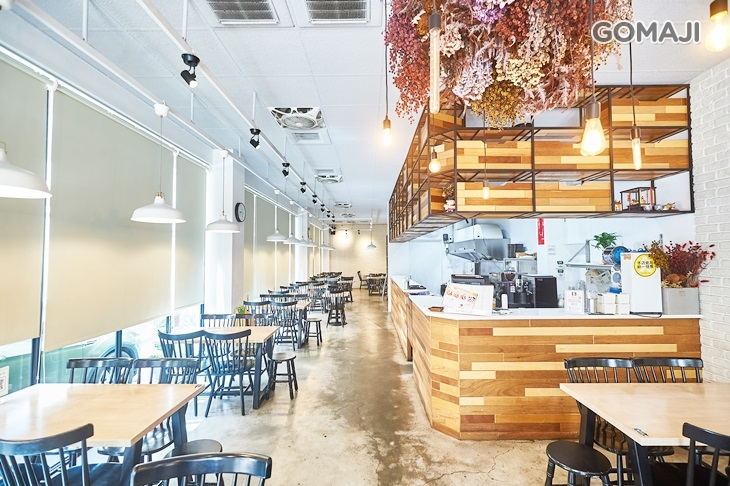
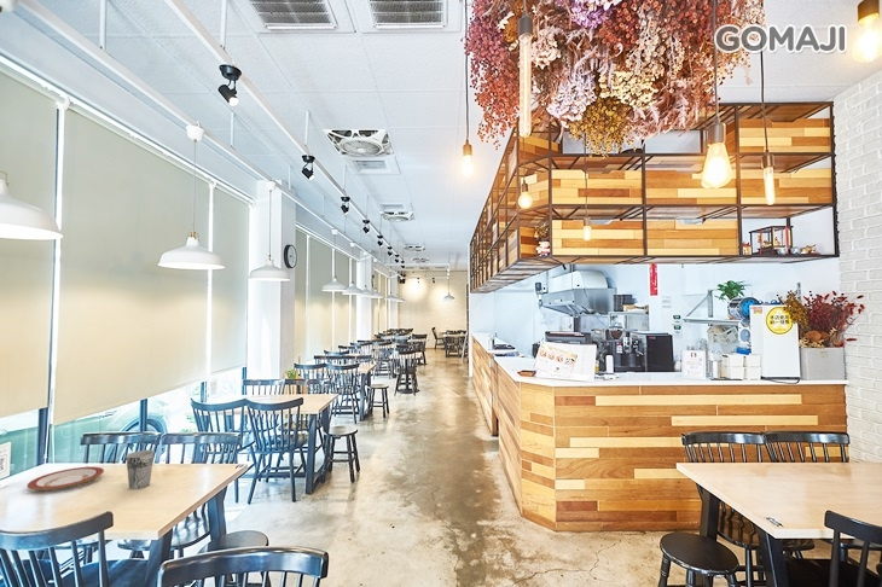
+ plate [27,465,105,492]
+ cup [126,449,156,490]
